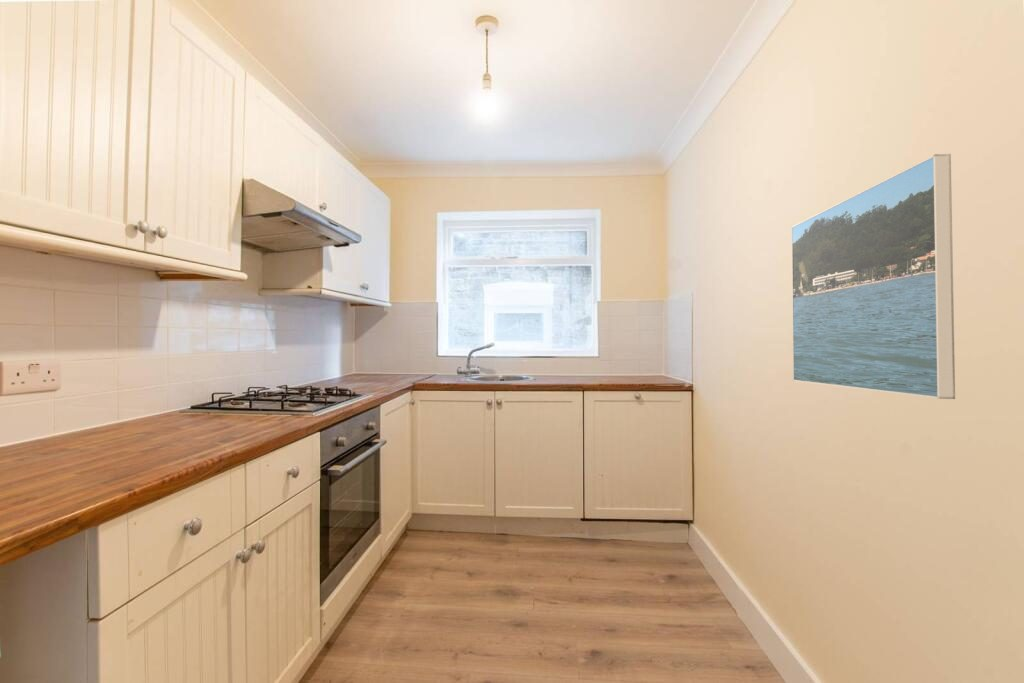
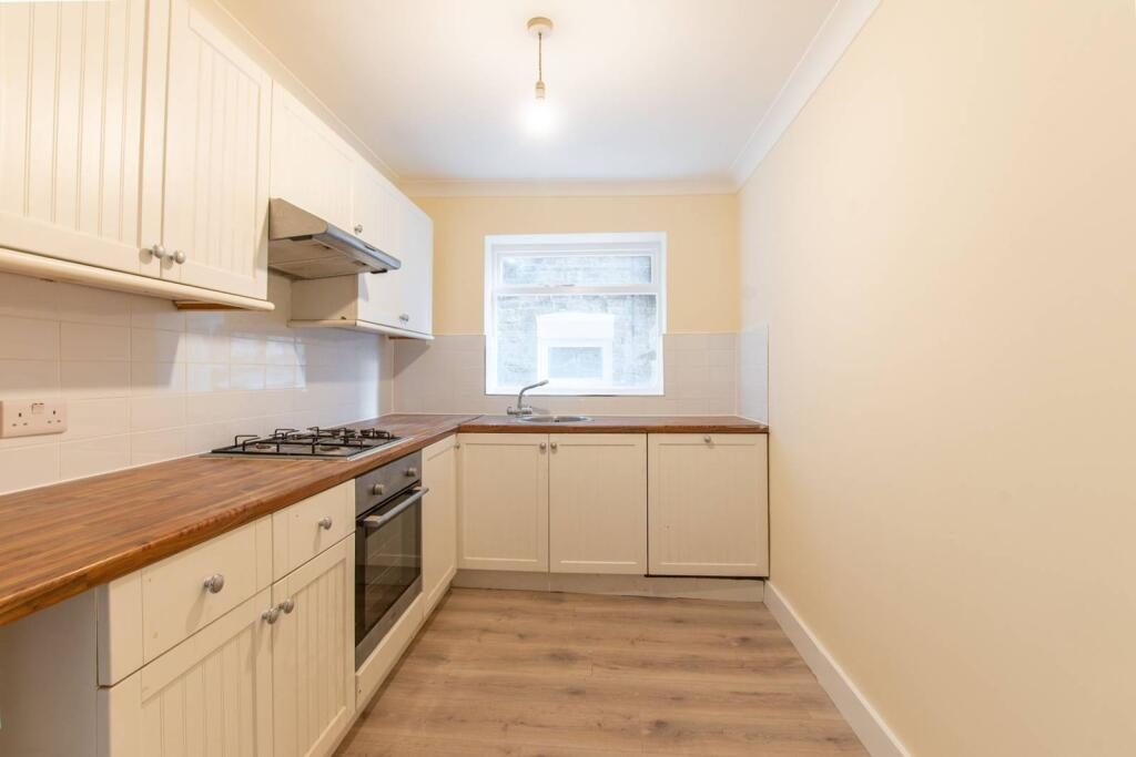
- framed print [790,153,956,400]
